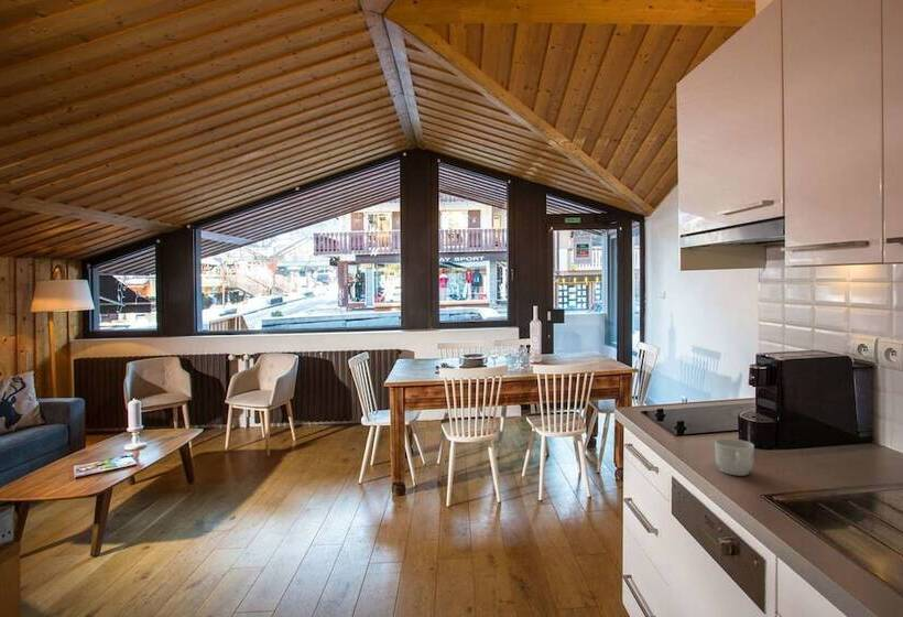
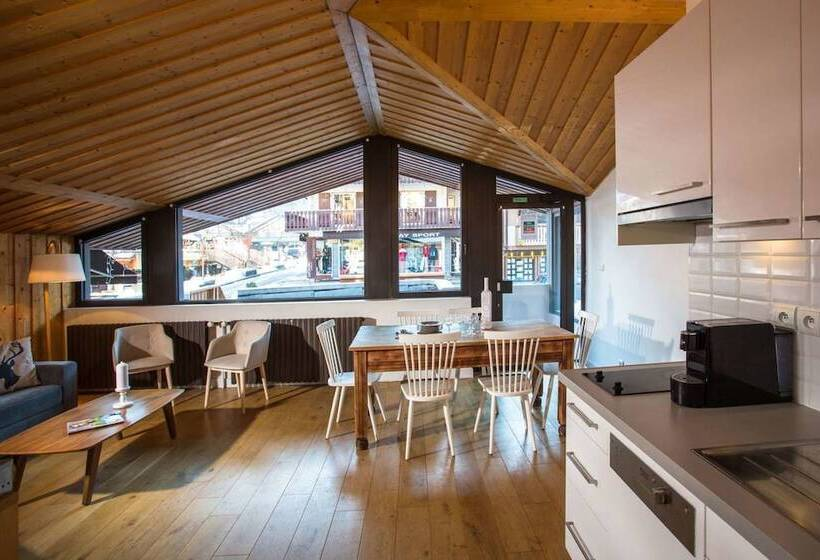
- mug [714,437,755,477]
